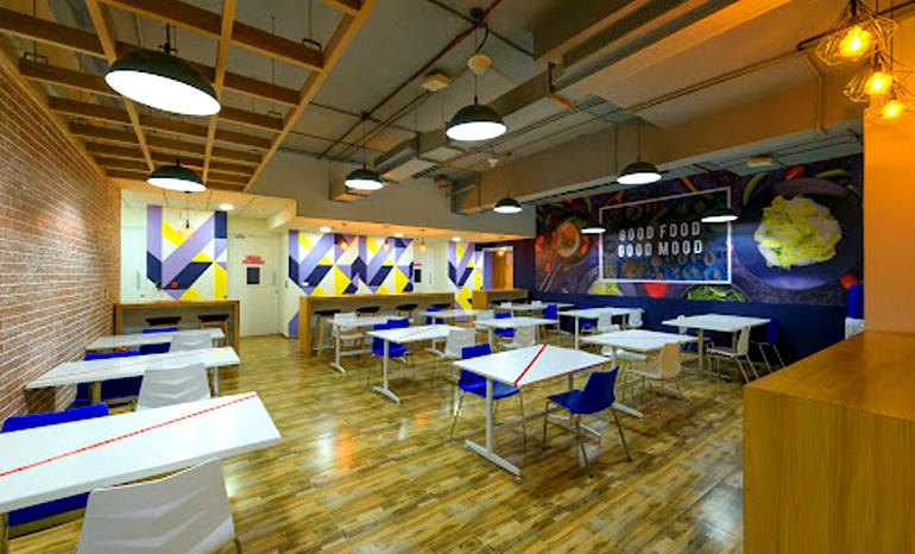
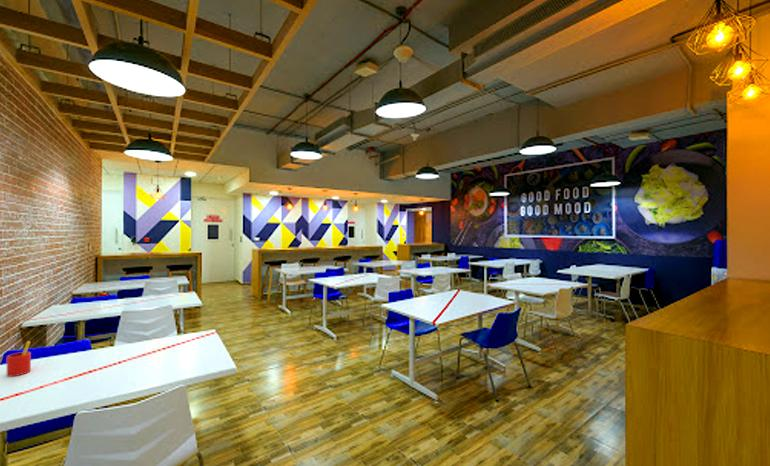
+ straw [6,340,32,378]
